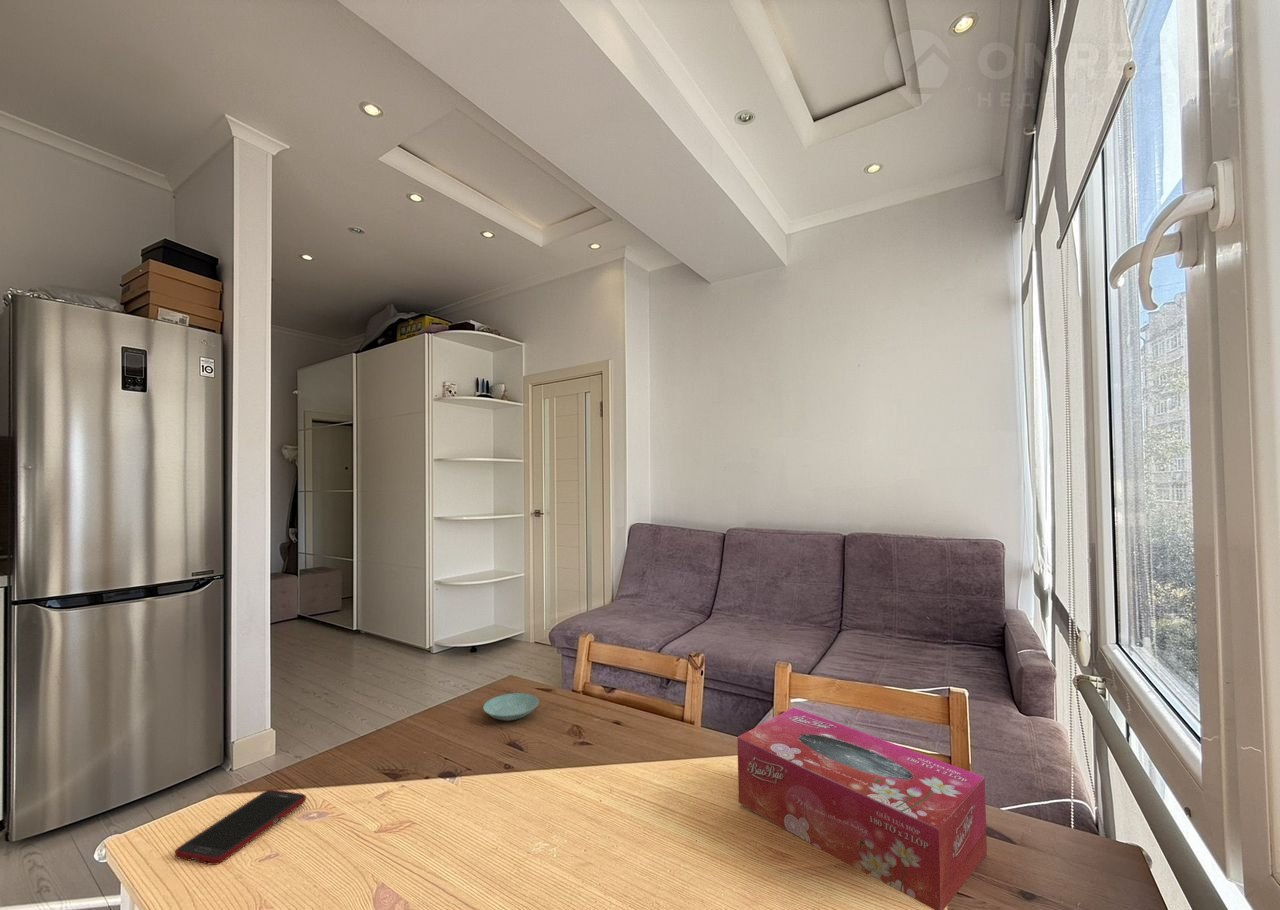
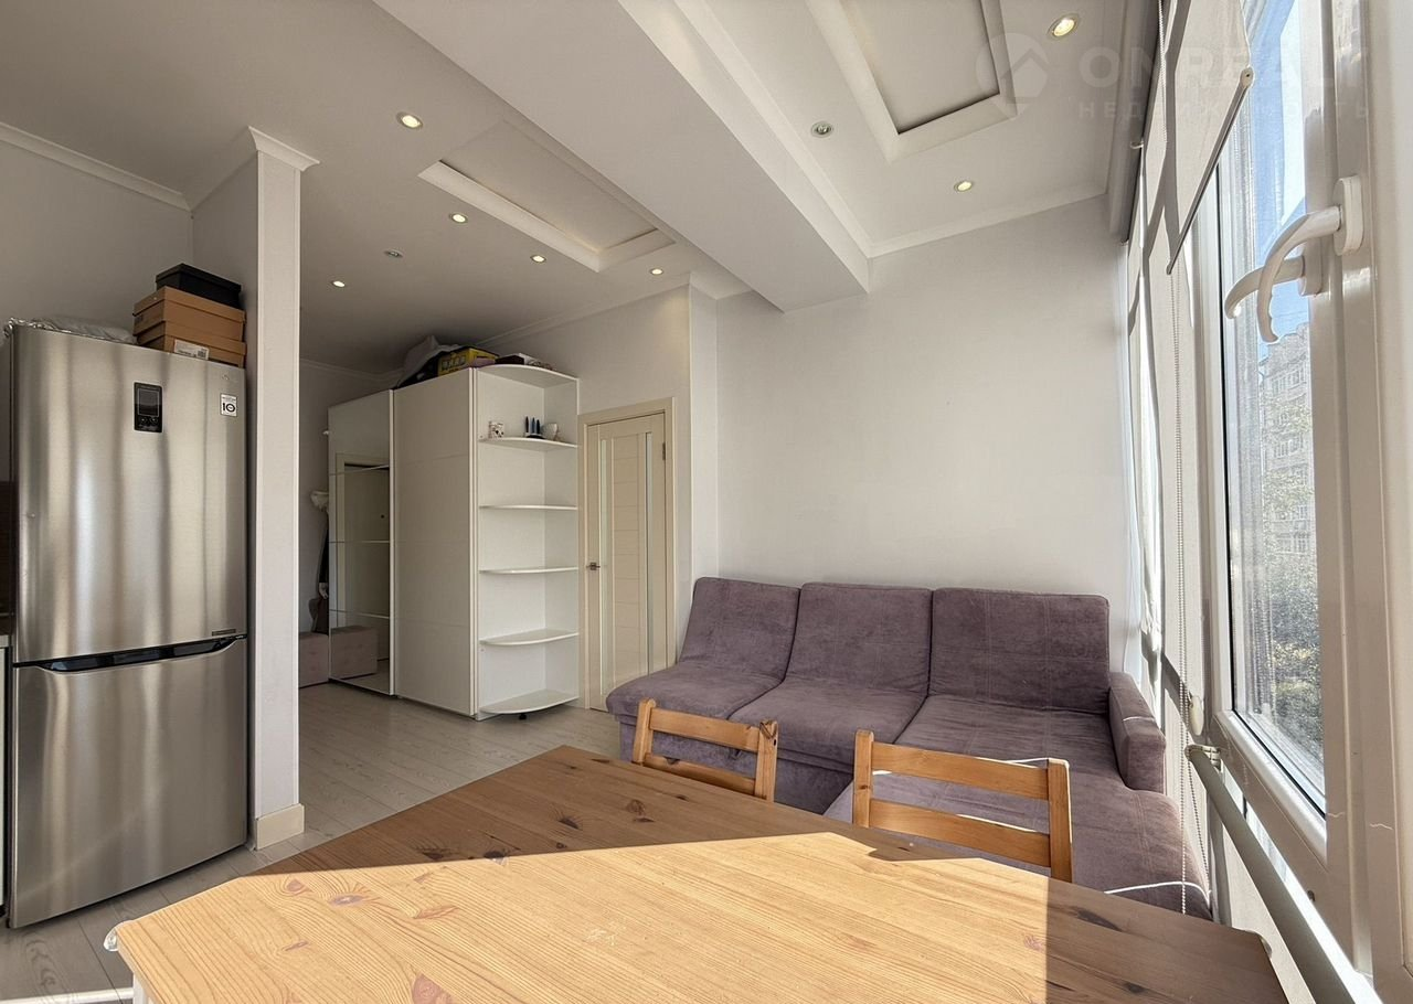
- cell phone [174,789,307,866]
- tissue box [737,707,988,910]
- saucer [482,692,540,722]
